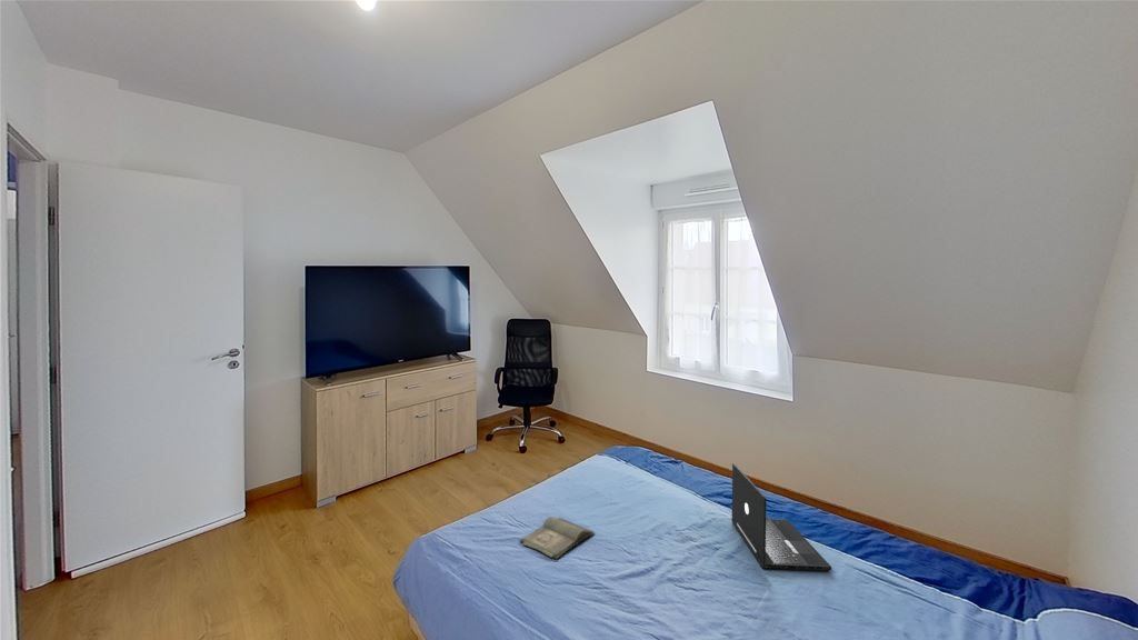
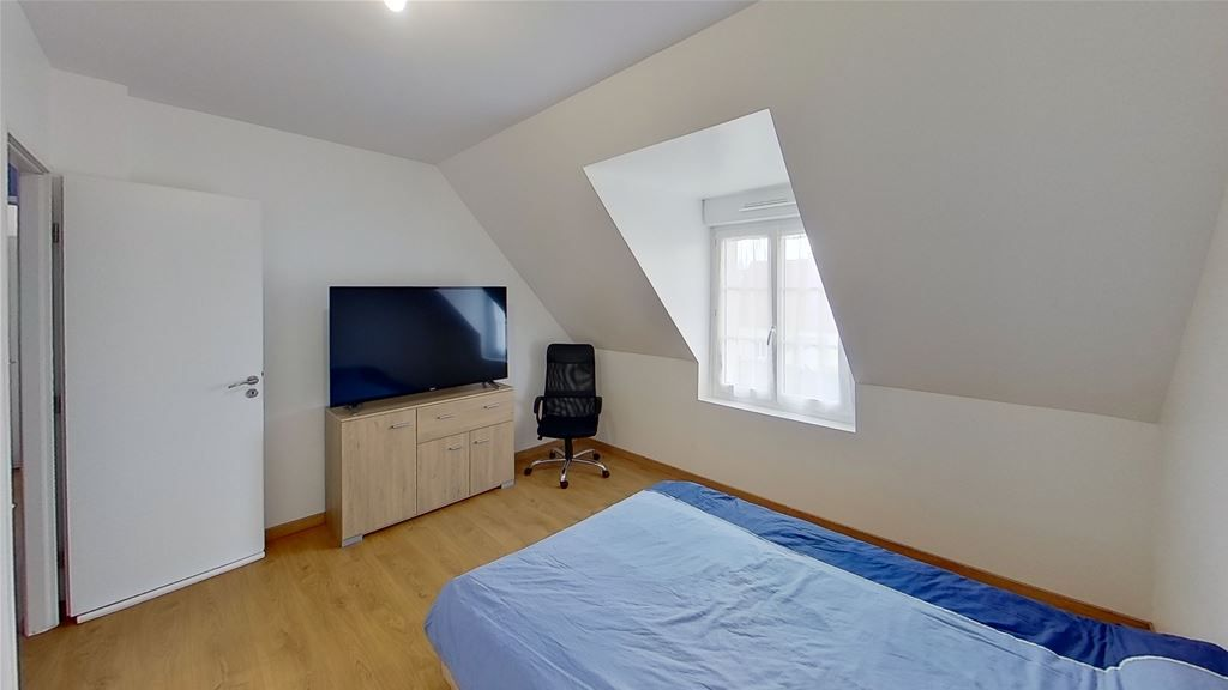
- hardback book [519,516,596,561]
- laptop [730,463,832,572]
